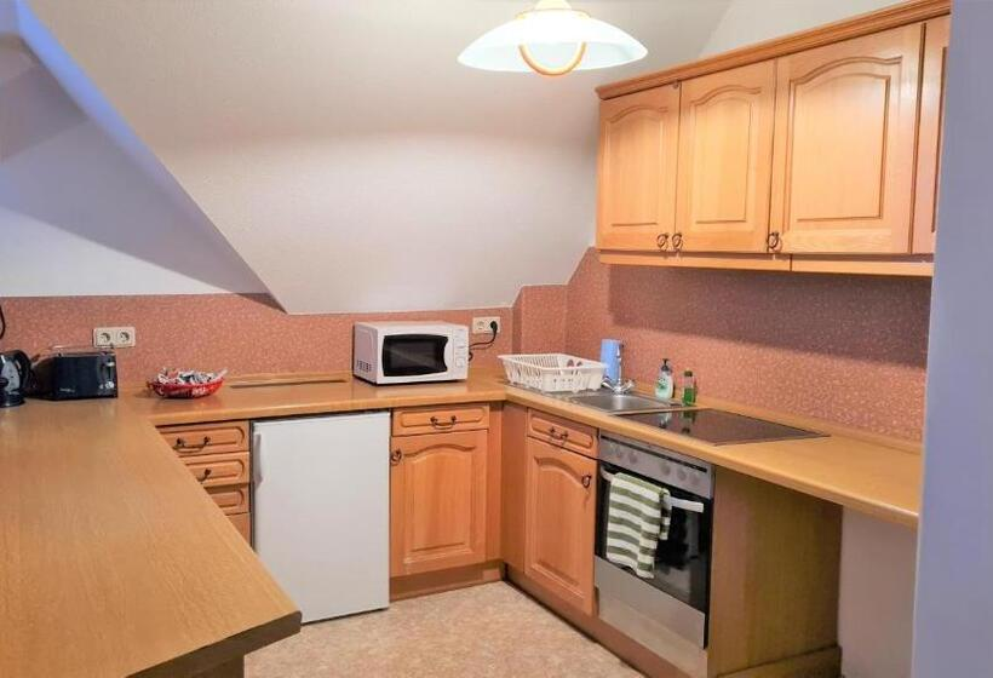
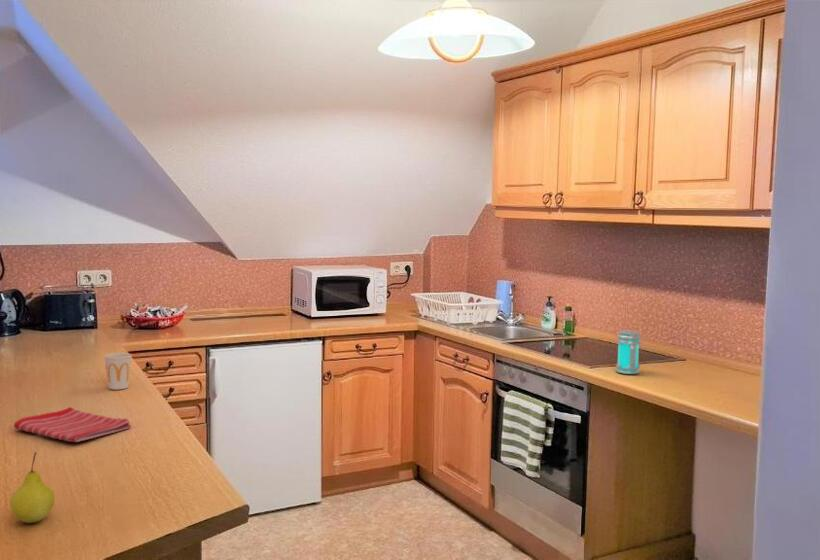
+ cup [103,352,133,391]
+ jar [614,329,642,375]
+ fruit [9,451,56,524]
+ dish towel [13,406,132,443]
